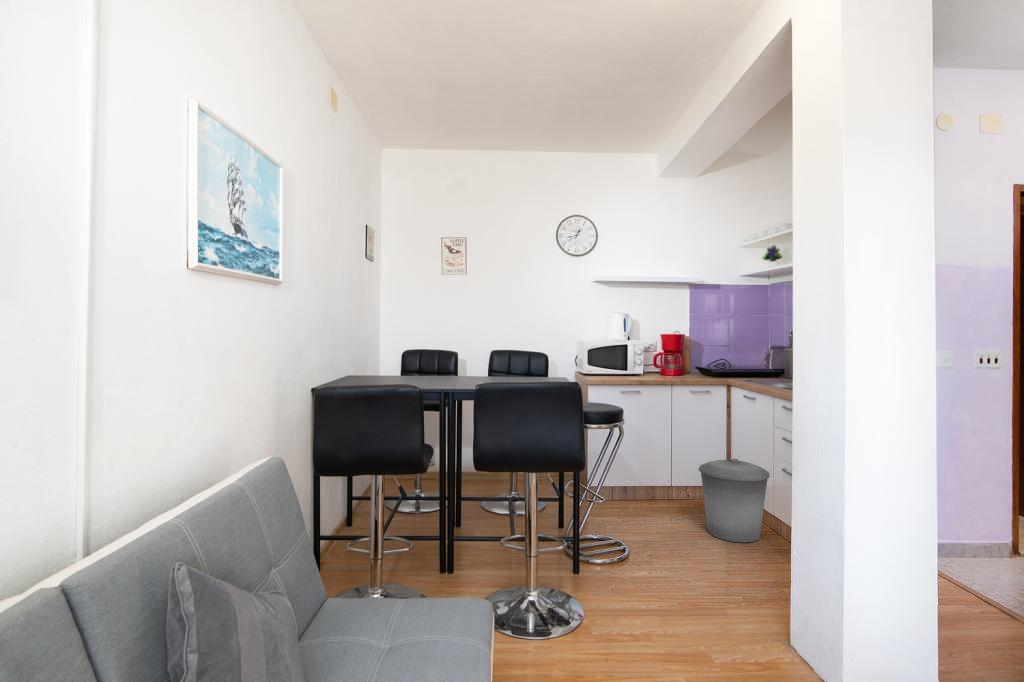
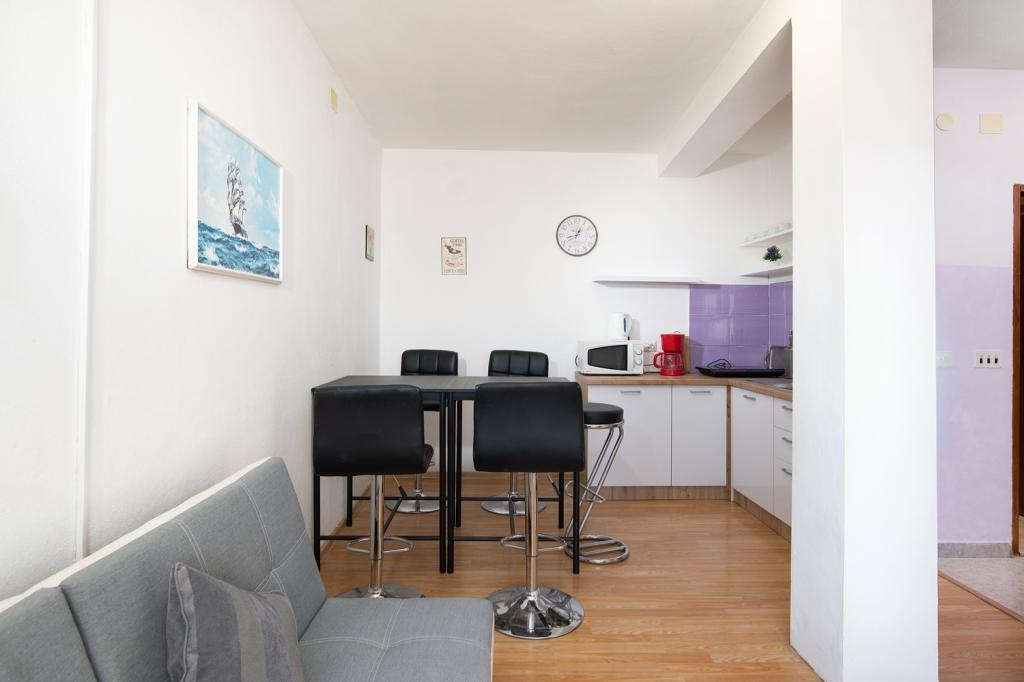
- trash can [698,458,771,543]
